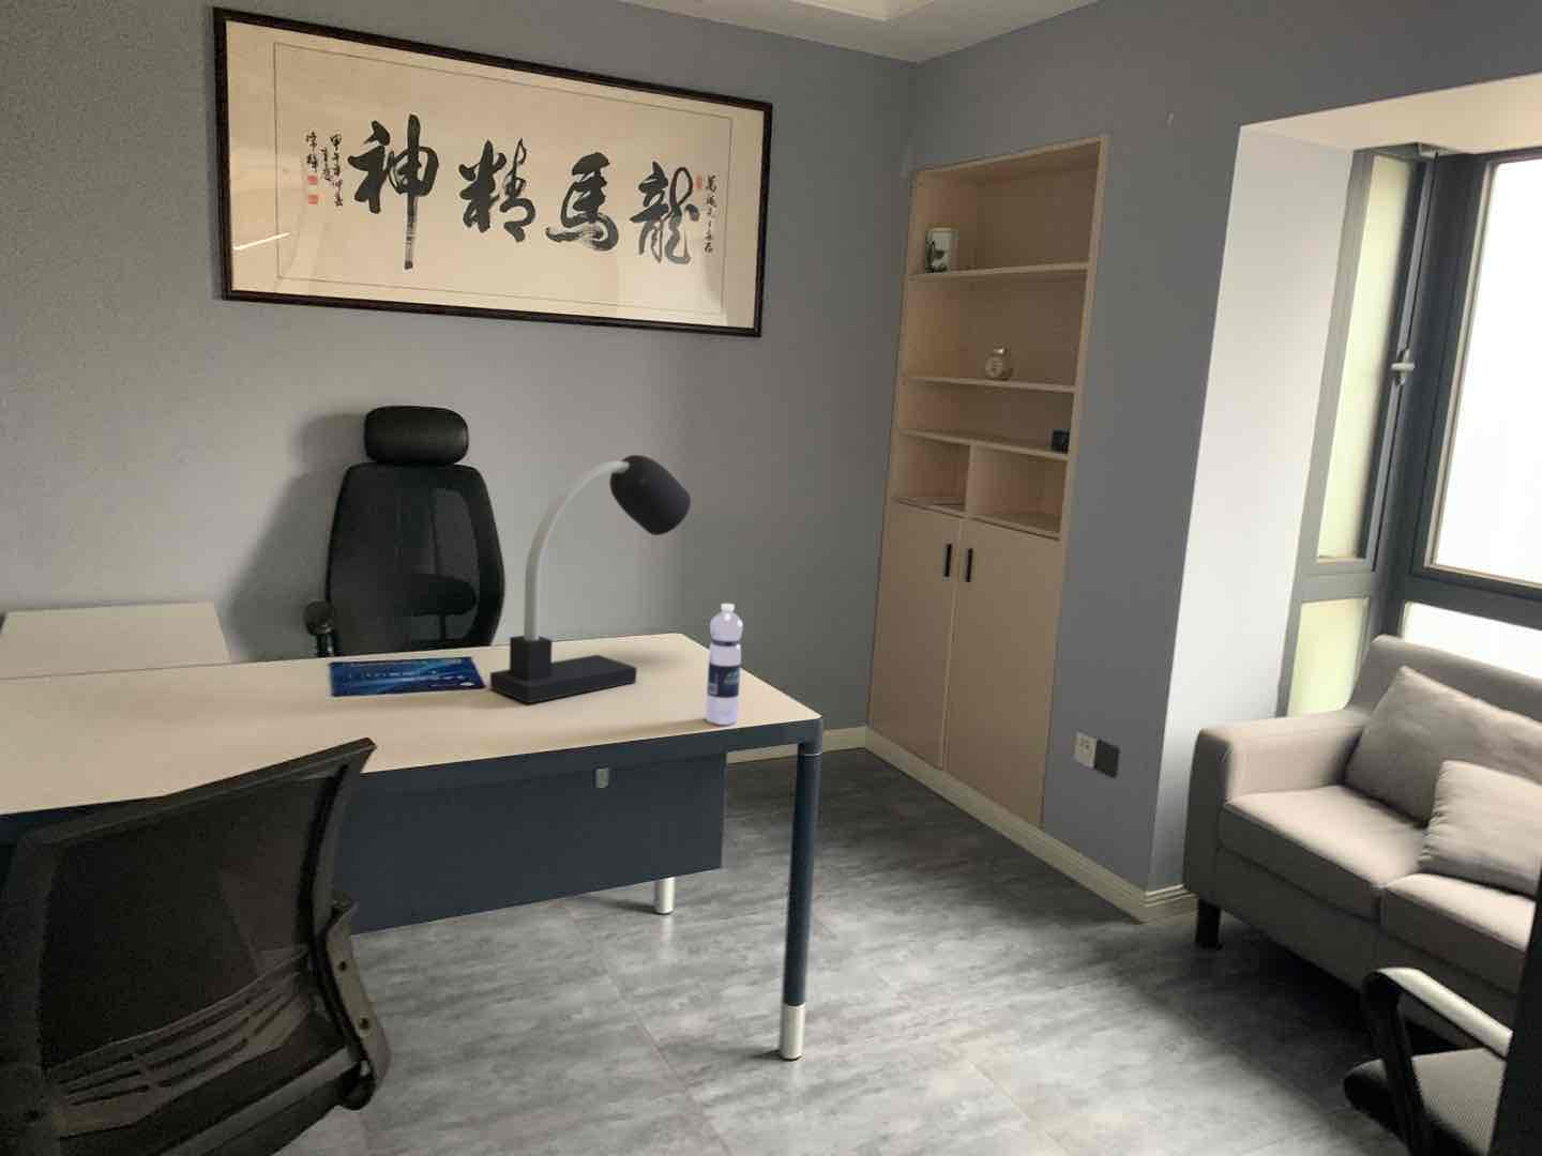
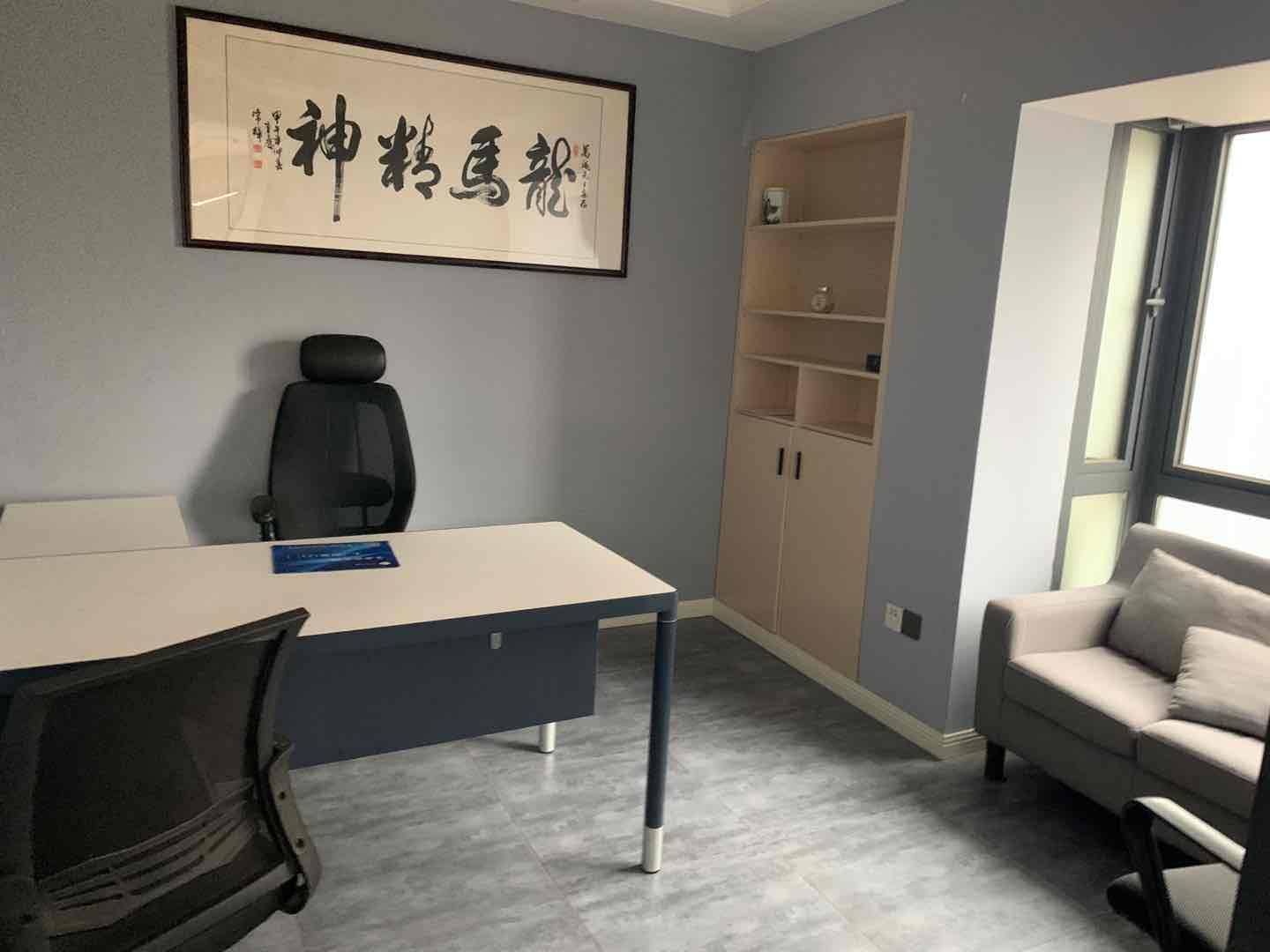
- water bottle [704,602,744,726]
- desk lamp [489,454,692,704]
